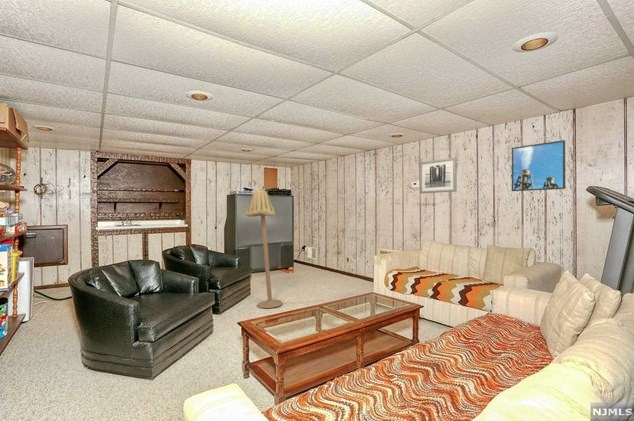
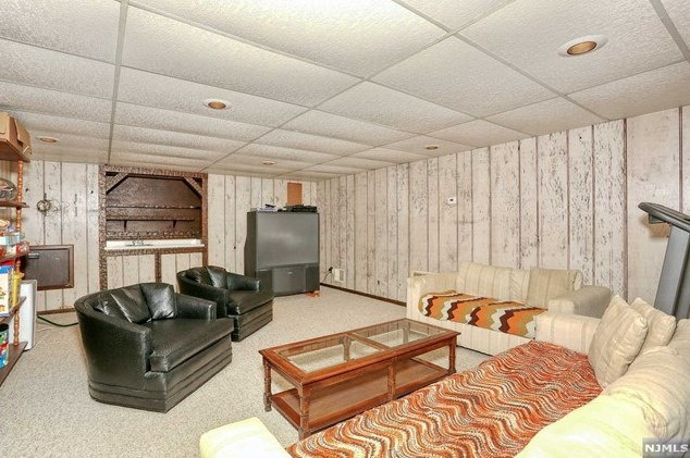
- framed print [511,139,566,192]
- floor lamp [245,188,283,309]
- wall art [419,156,458,194]
